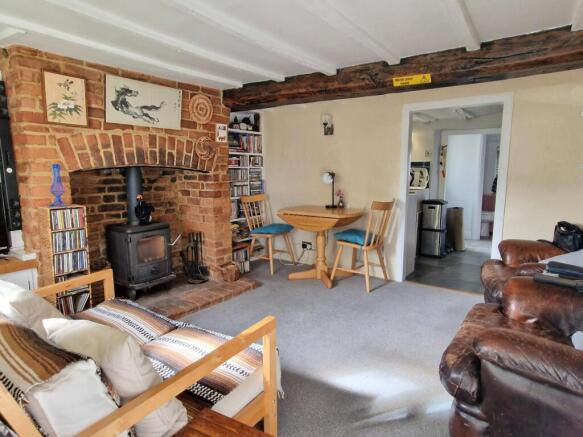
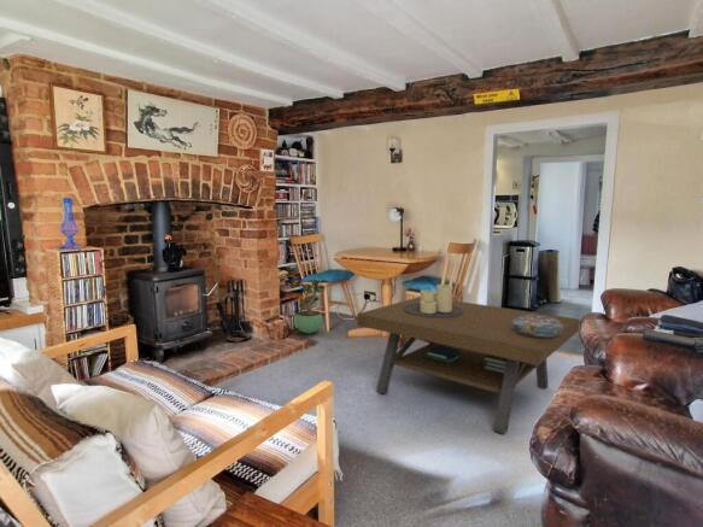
+ decorative bowl [512,315,563,338]
+ coffee table [356,283,580,435]
+ potted plant [294,279,326,334]
